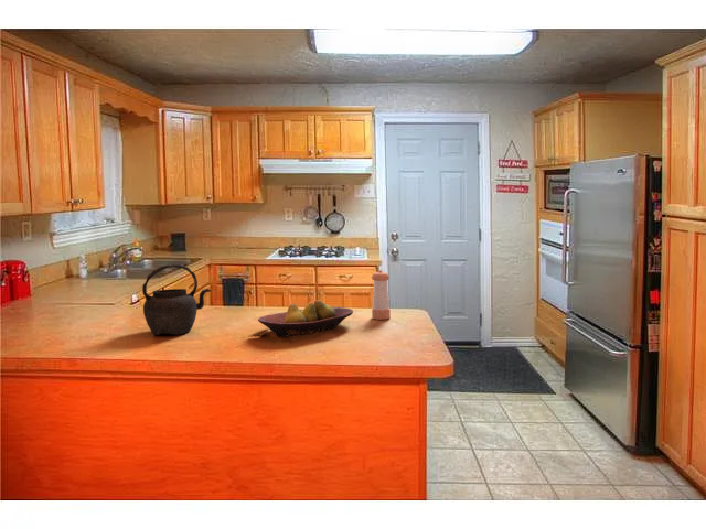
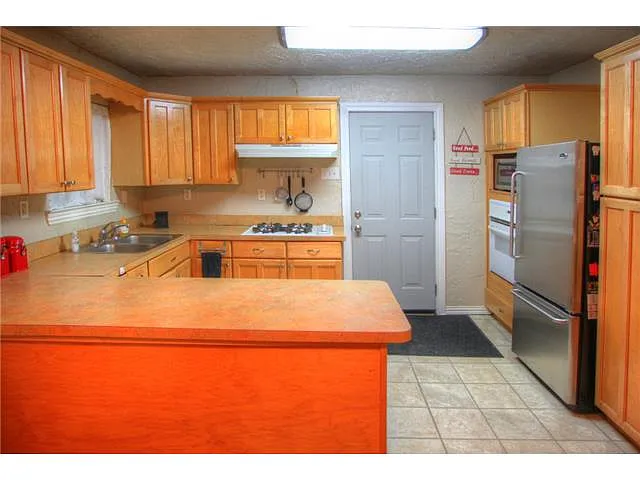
- fruit bowl [257,299,354,338]
- pepper shaker [371,269,392,321]
- kettle [141,263,212,336]
